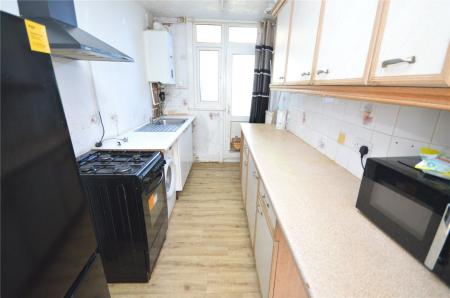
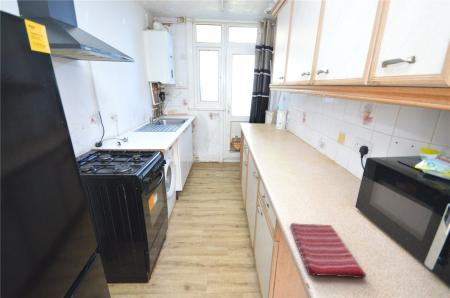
+ dish towel [289,222,367,279]
